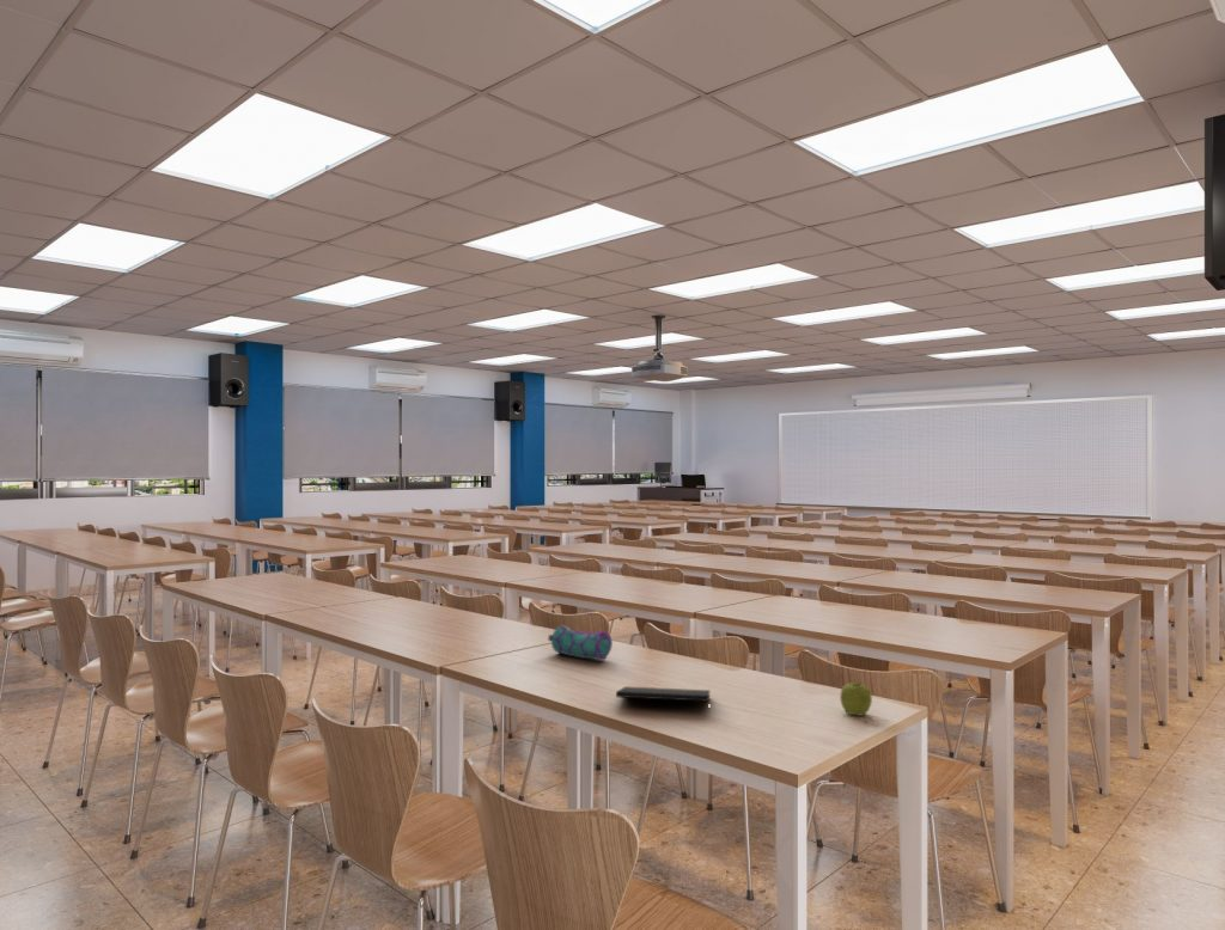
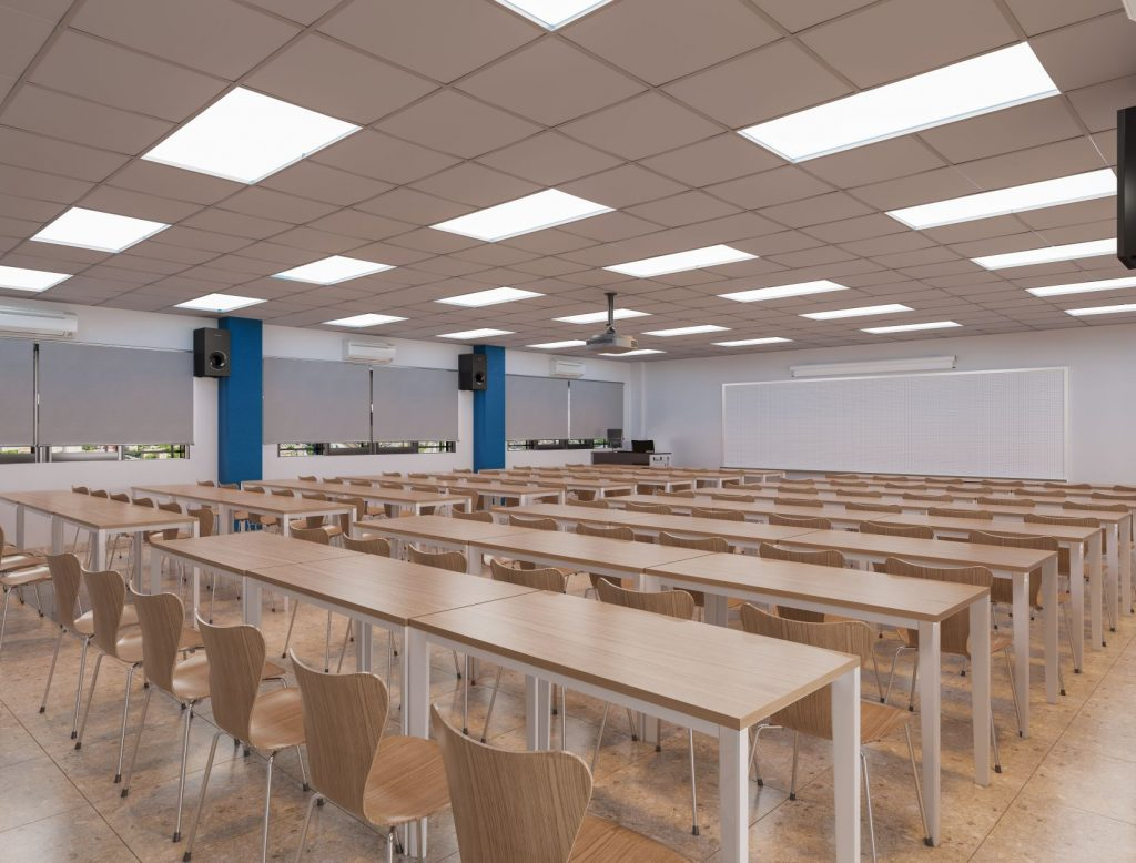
- notepad [615,685,712,714]
- fruit [839,681,873,717]
- pencil case [547,623,614,662]
